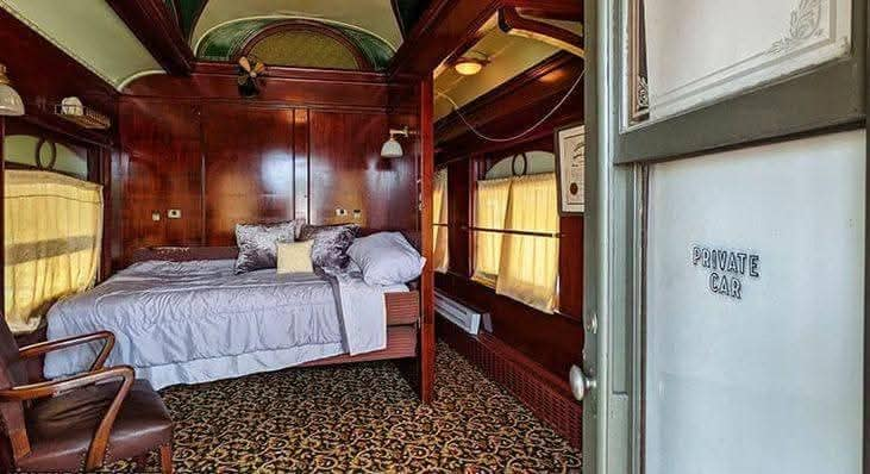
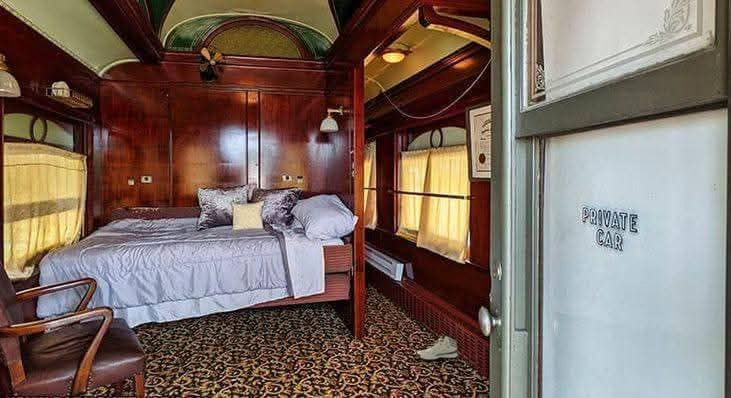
+ sneaker [415,332,458,361]
